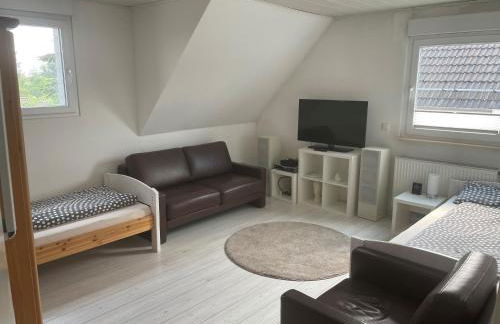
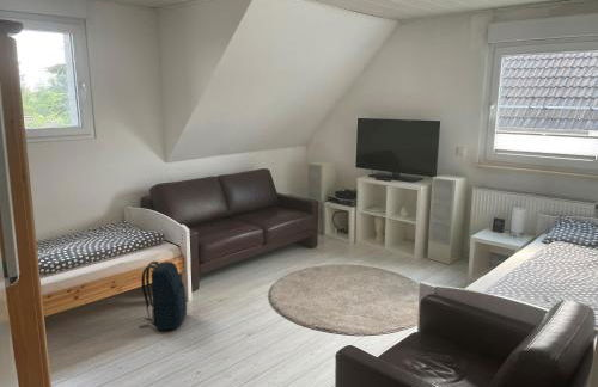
+ backpack [138,260,188,331]
